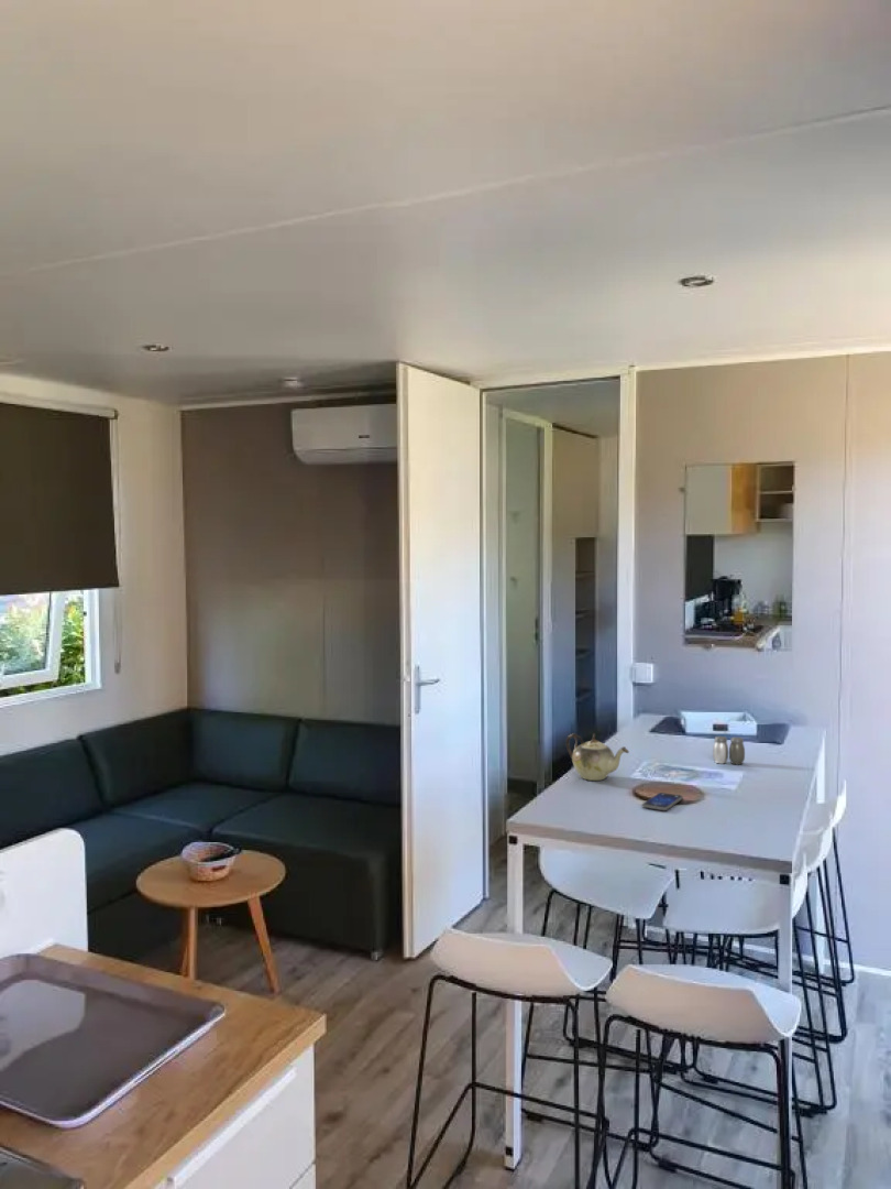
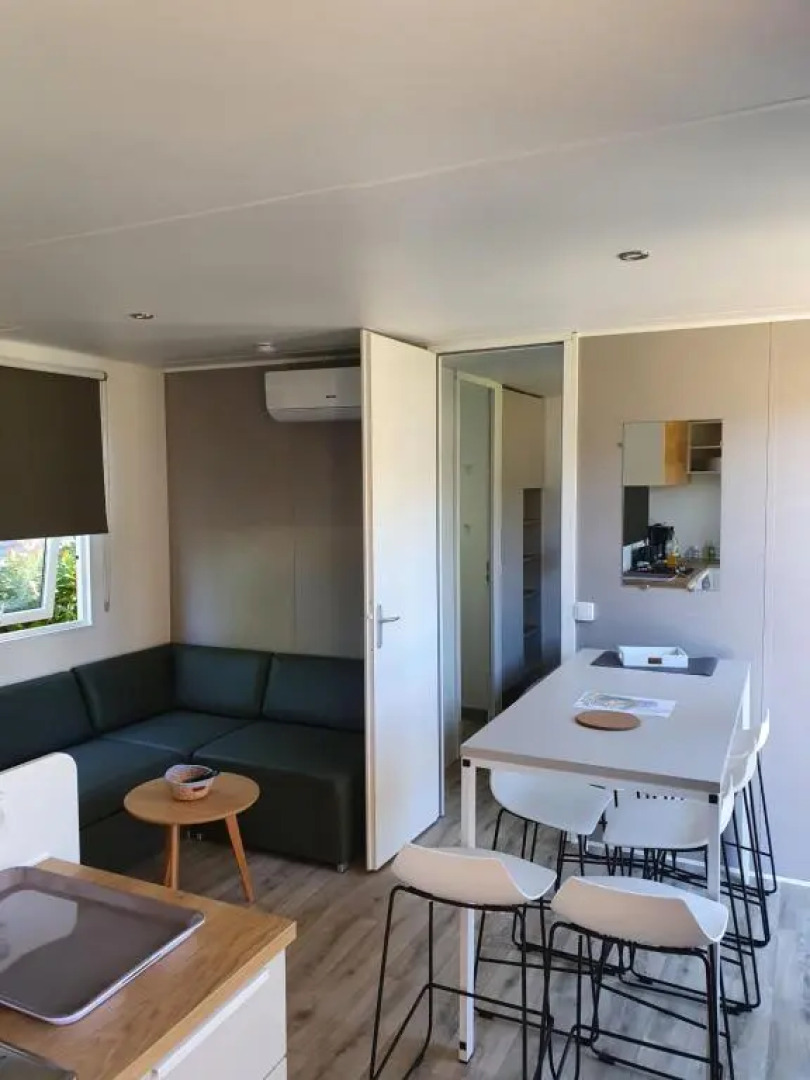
- salt and pepper shaker [712,735,746,765]
- teapot [565,732,630,782]
- smartphone [640,792,684,811]
